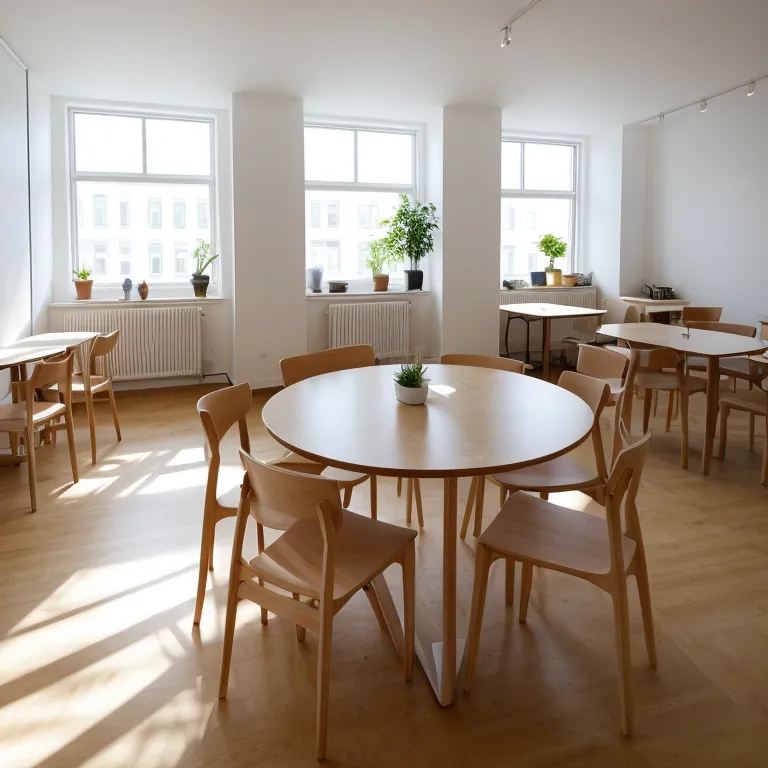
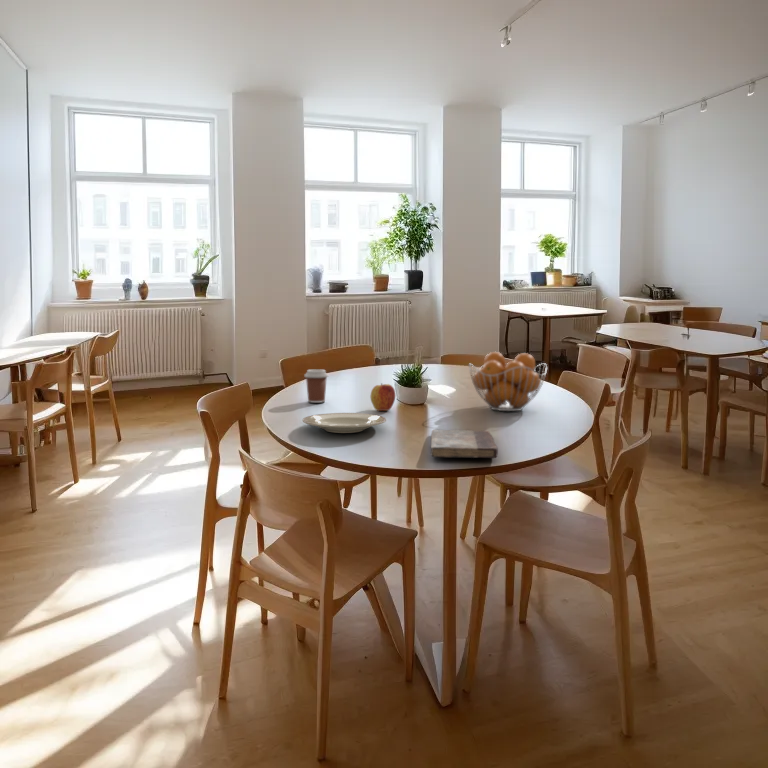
+ coffee cup [303,369,329,404]
+ book [430,429,499,459]
+ apple [370,382,396,412]
+ fruit basket [468,351,548,412]
+ plate [301,412,387,434]
